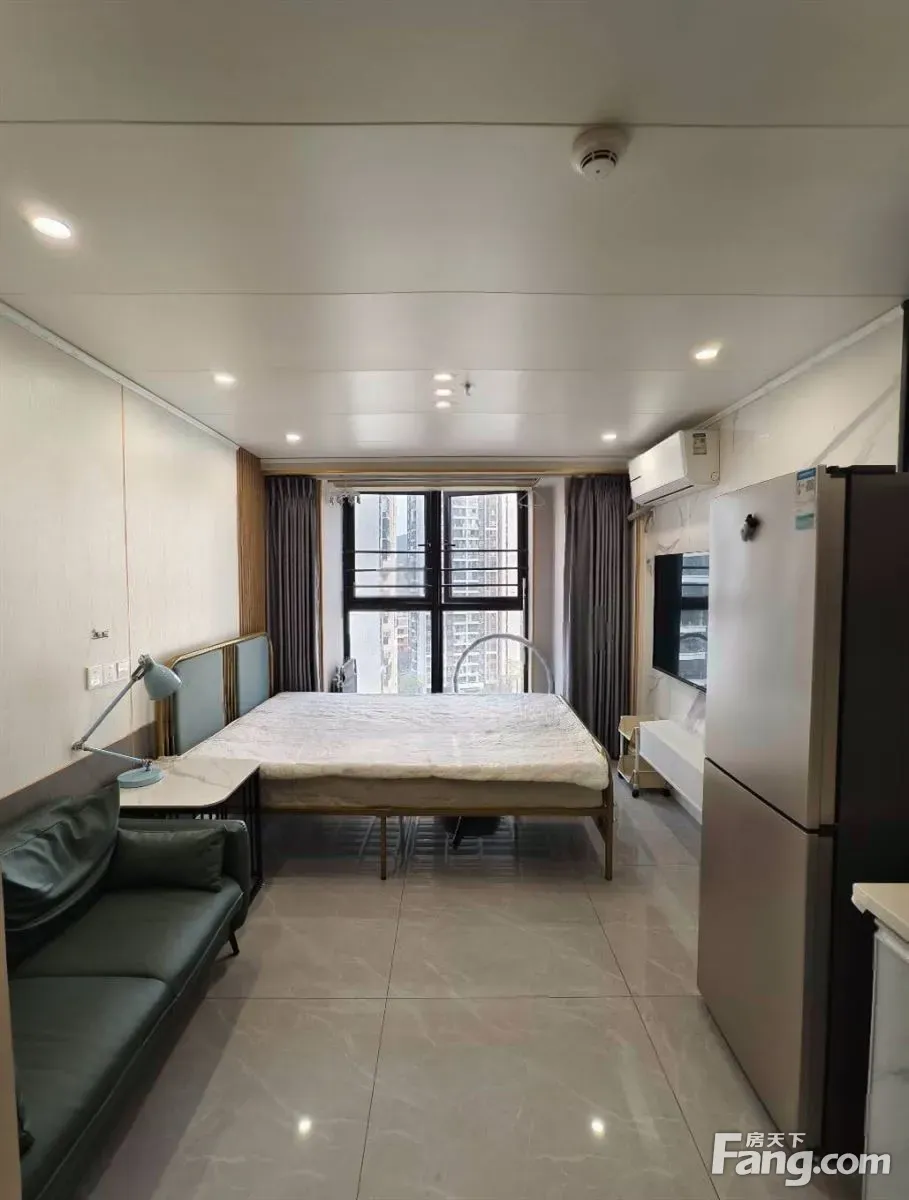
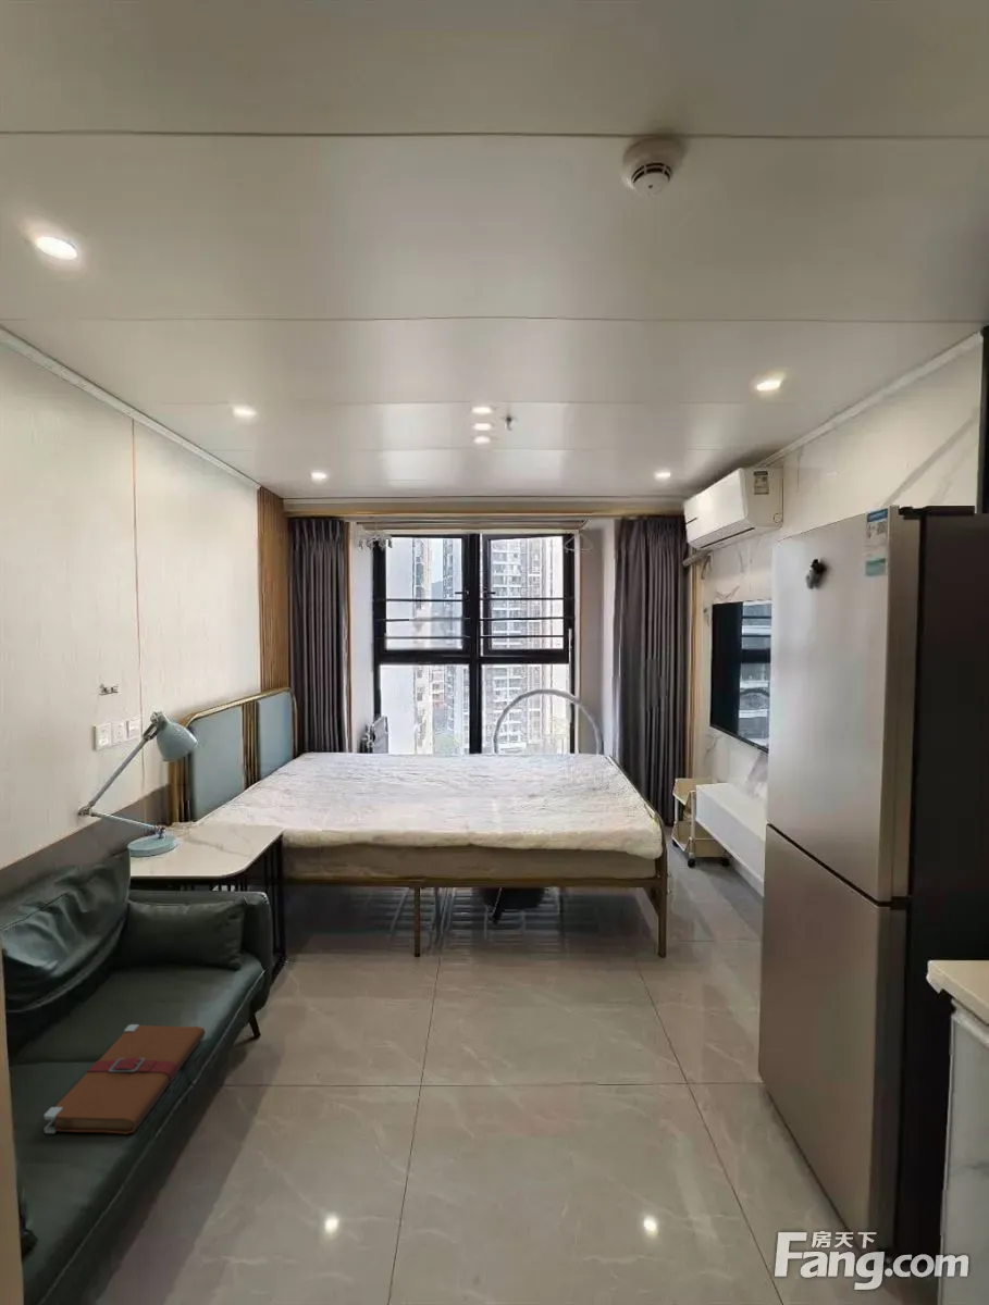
+ book [44,1023,207,1135]
